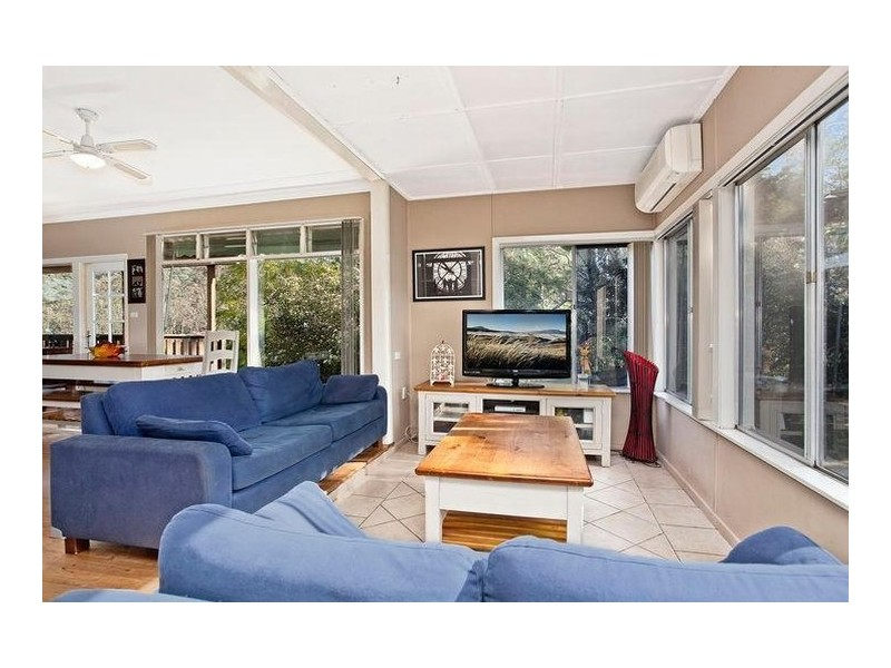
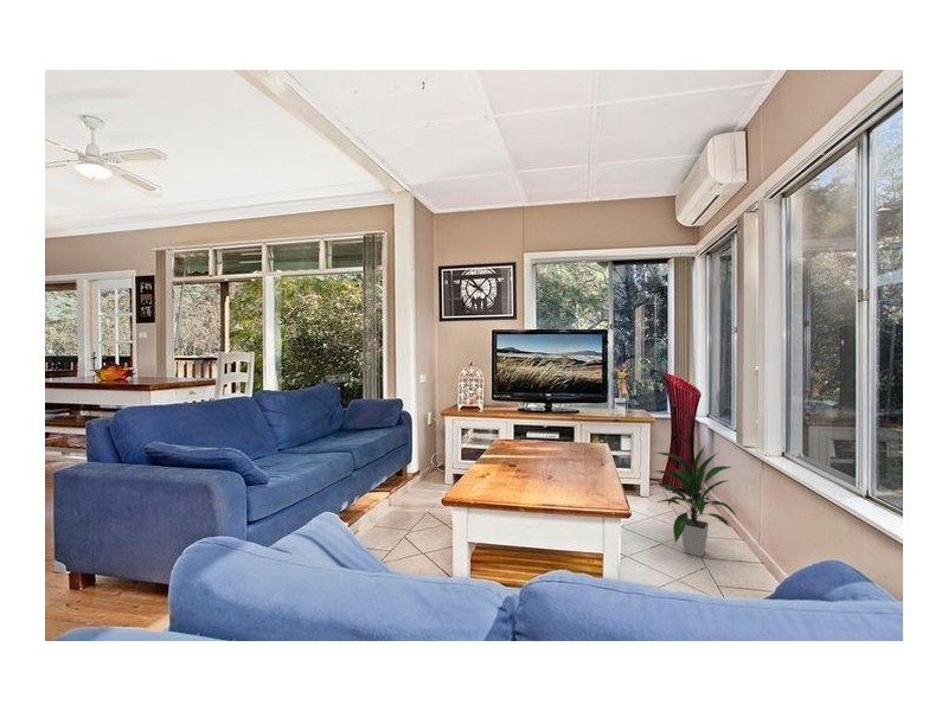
+ indoor plant [651,447,739,558]
